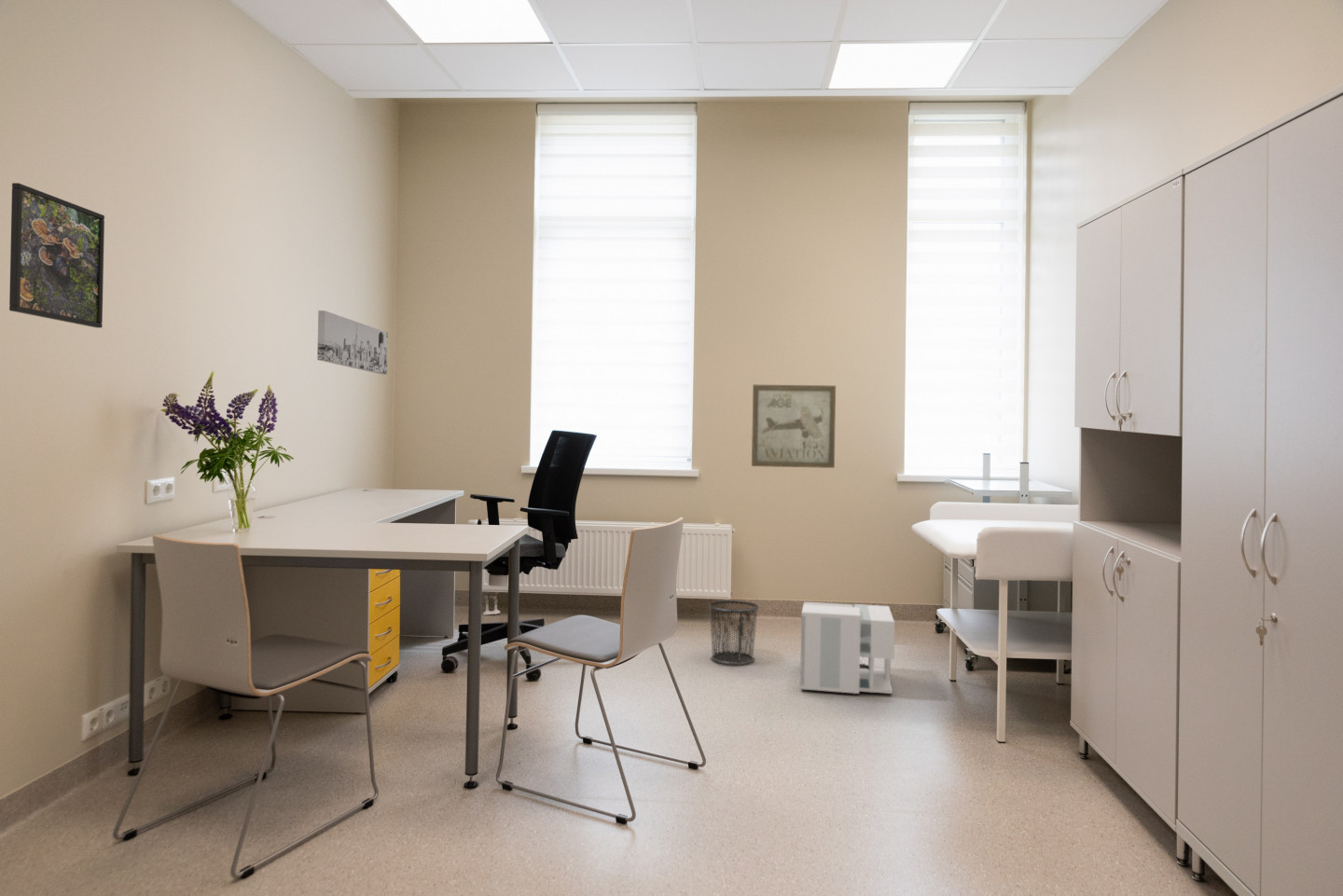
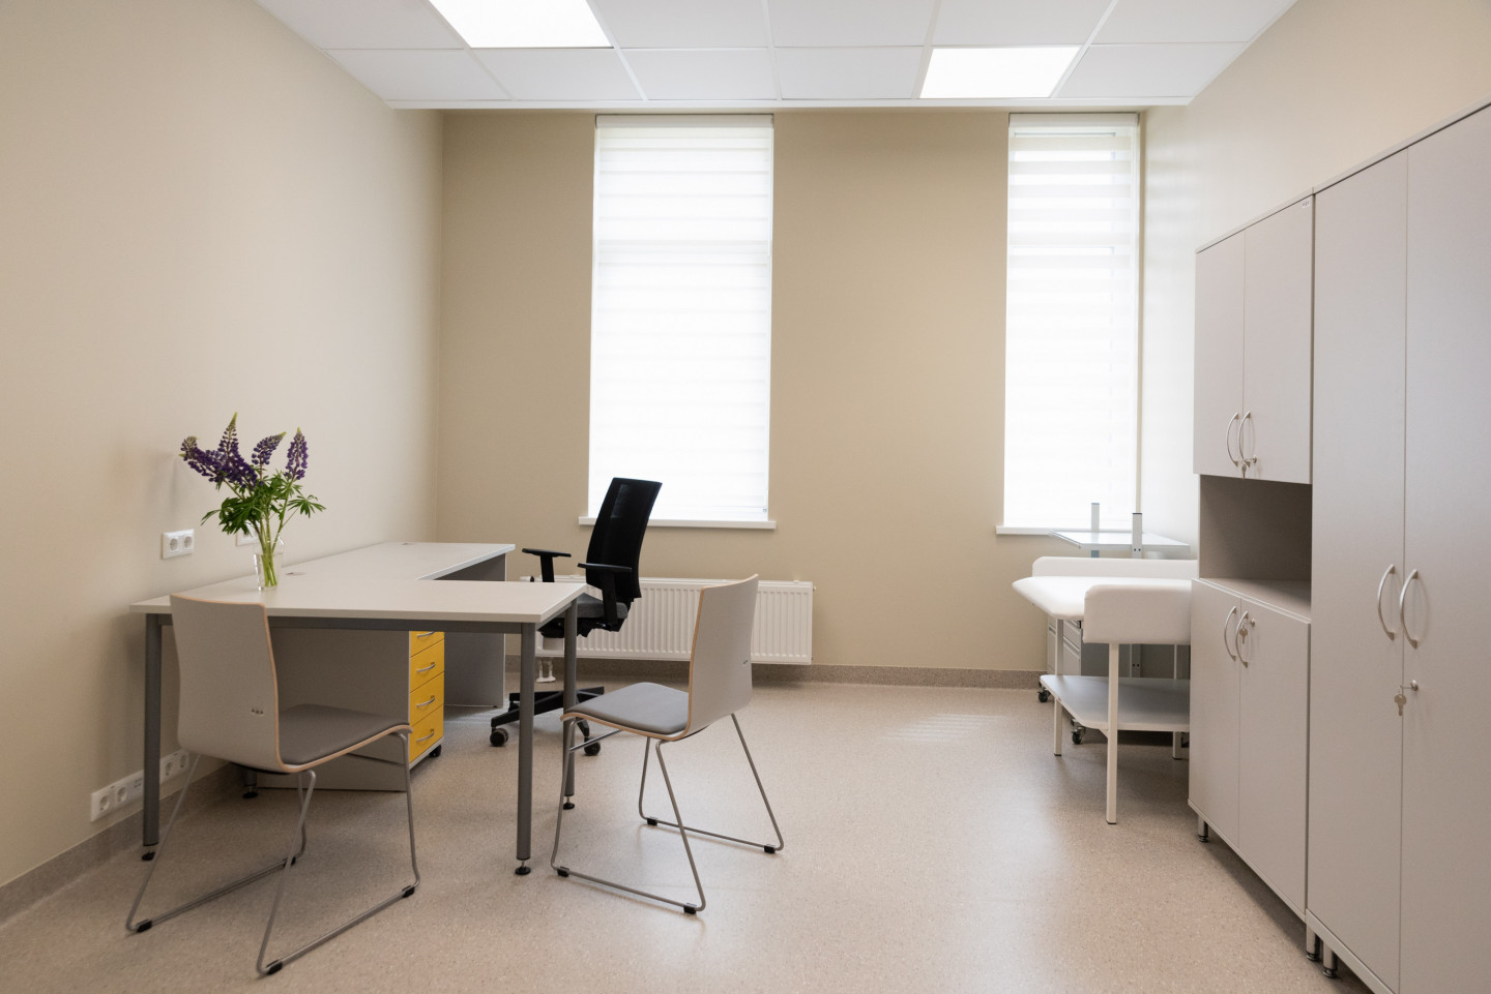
- wall art [316,310,389,376]
- architectural model [799,601,895,695]
- waste bin [708,600,760,666]
- wall art [751,384,837,469]
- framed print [8,182,105,329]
